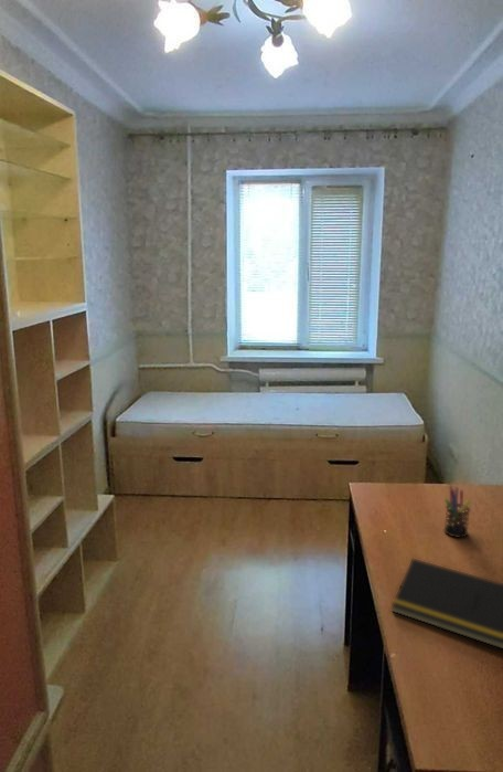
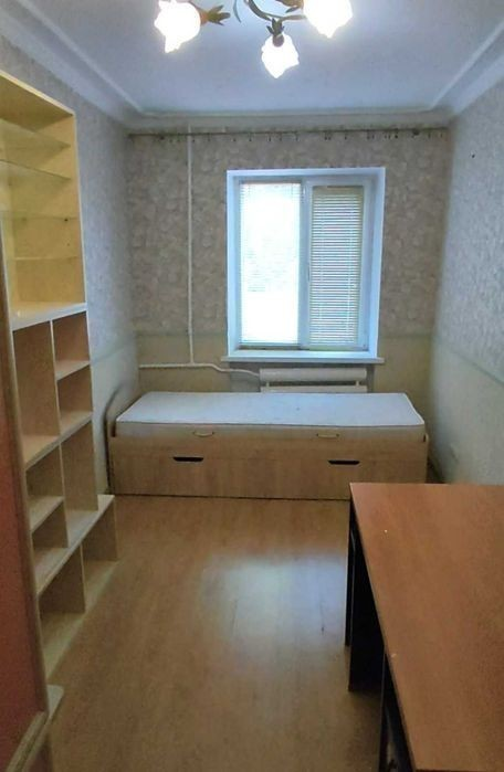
- pen holder [443,485,472,539]
- notepad [390,558,503,649]
